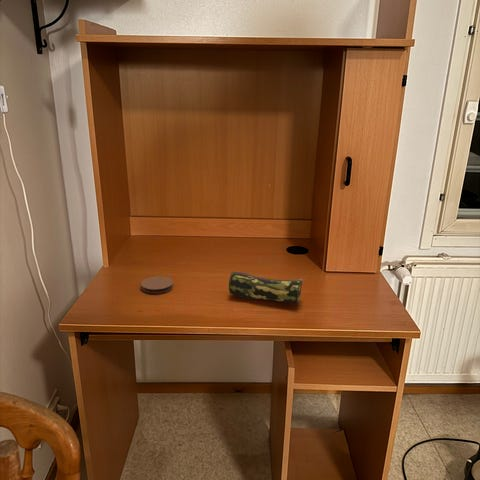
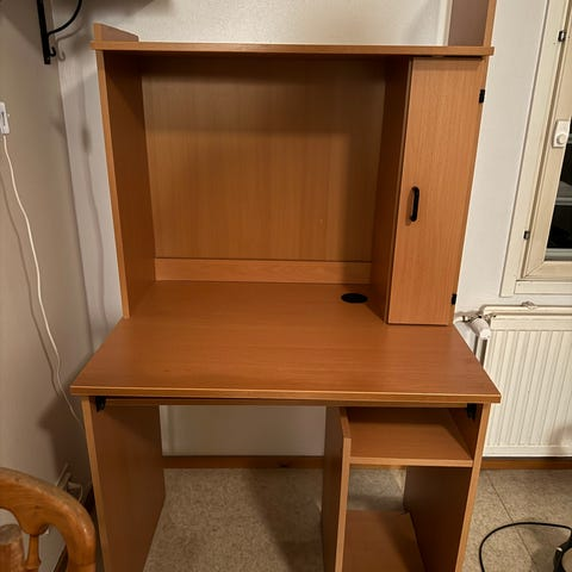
- coaster [140,275,174,294]
- pencil case [228,270,306,304]
